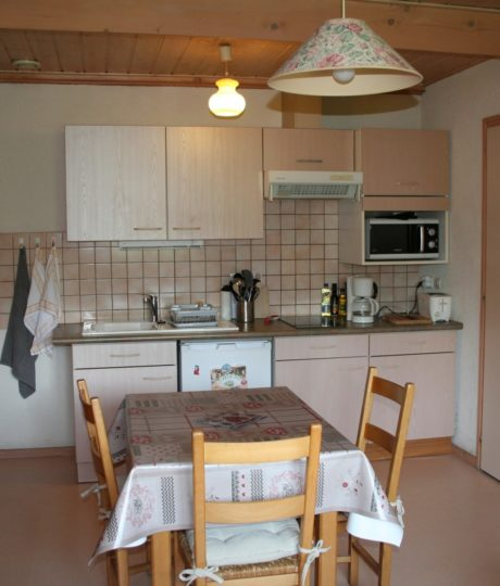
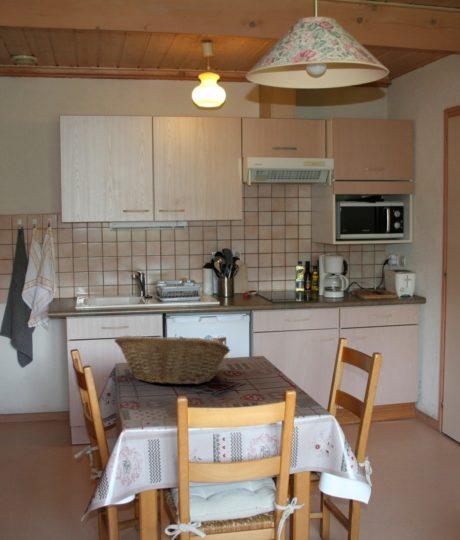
+ fruit basket [114,333,231,386]
